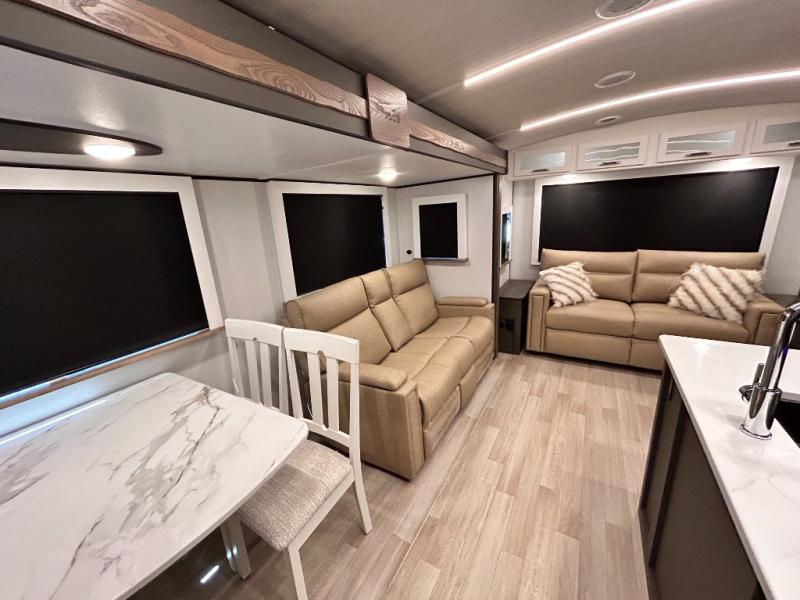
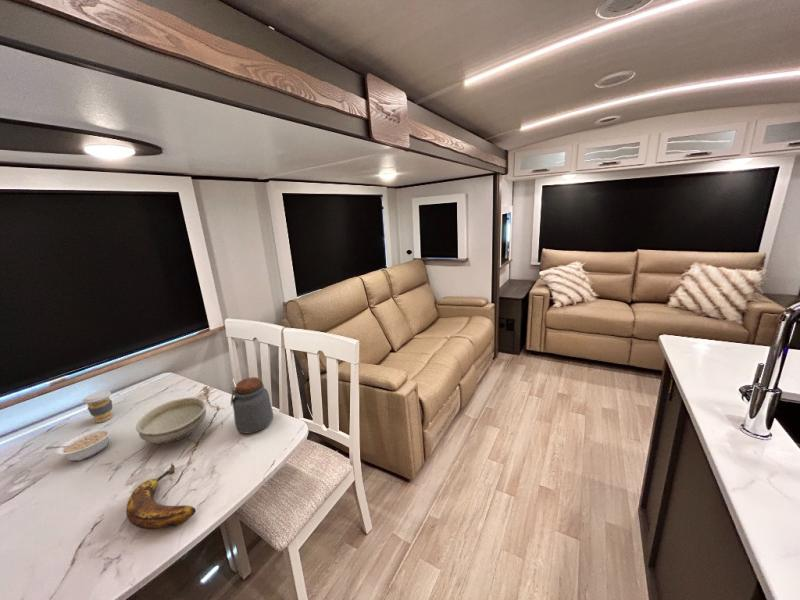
+ bowl [135,396,207,445]
+ banana [125,462,196,531]
+ jar [230,376,274,434]
+ coffee cup [82,389,113,424]
+ legume [45,426,113,462]
